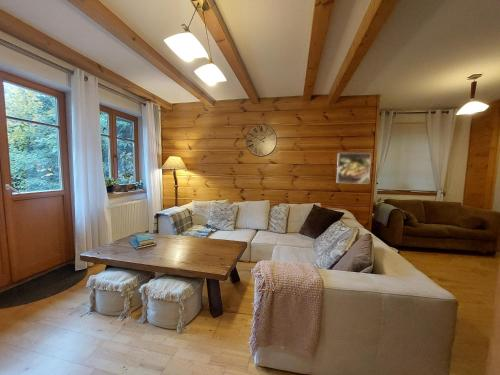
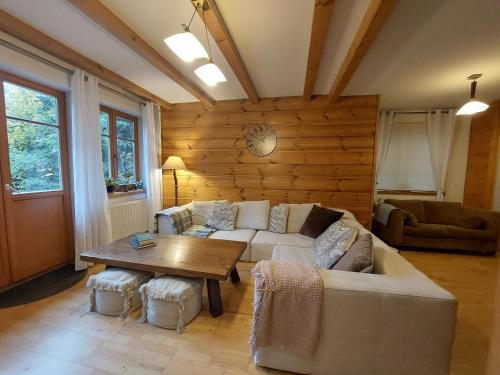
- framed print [336,152,372,185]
